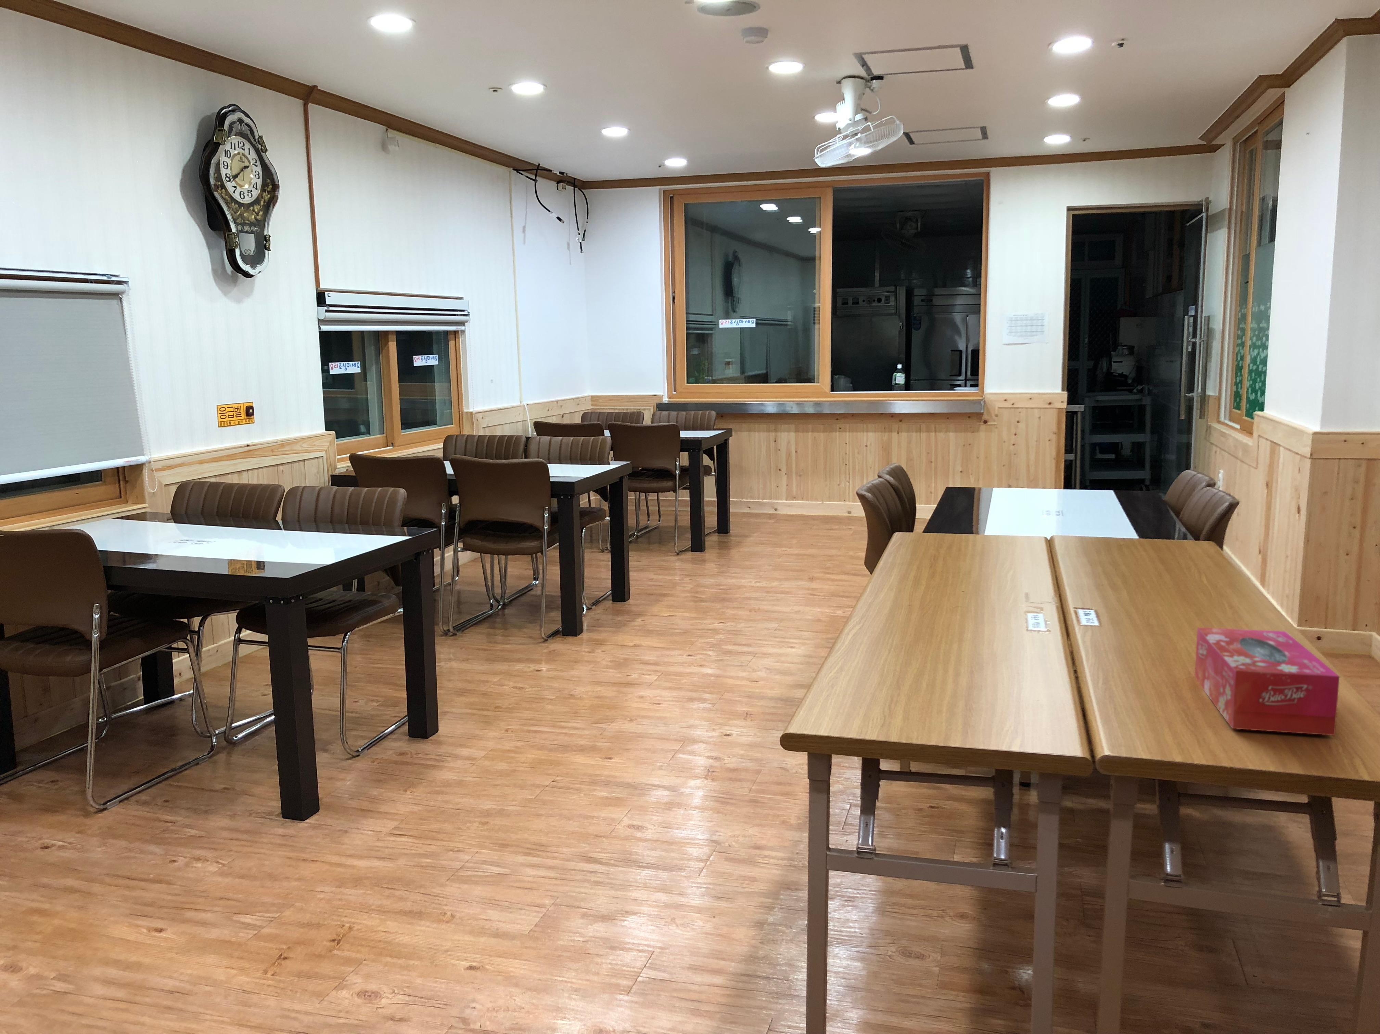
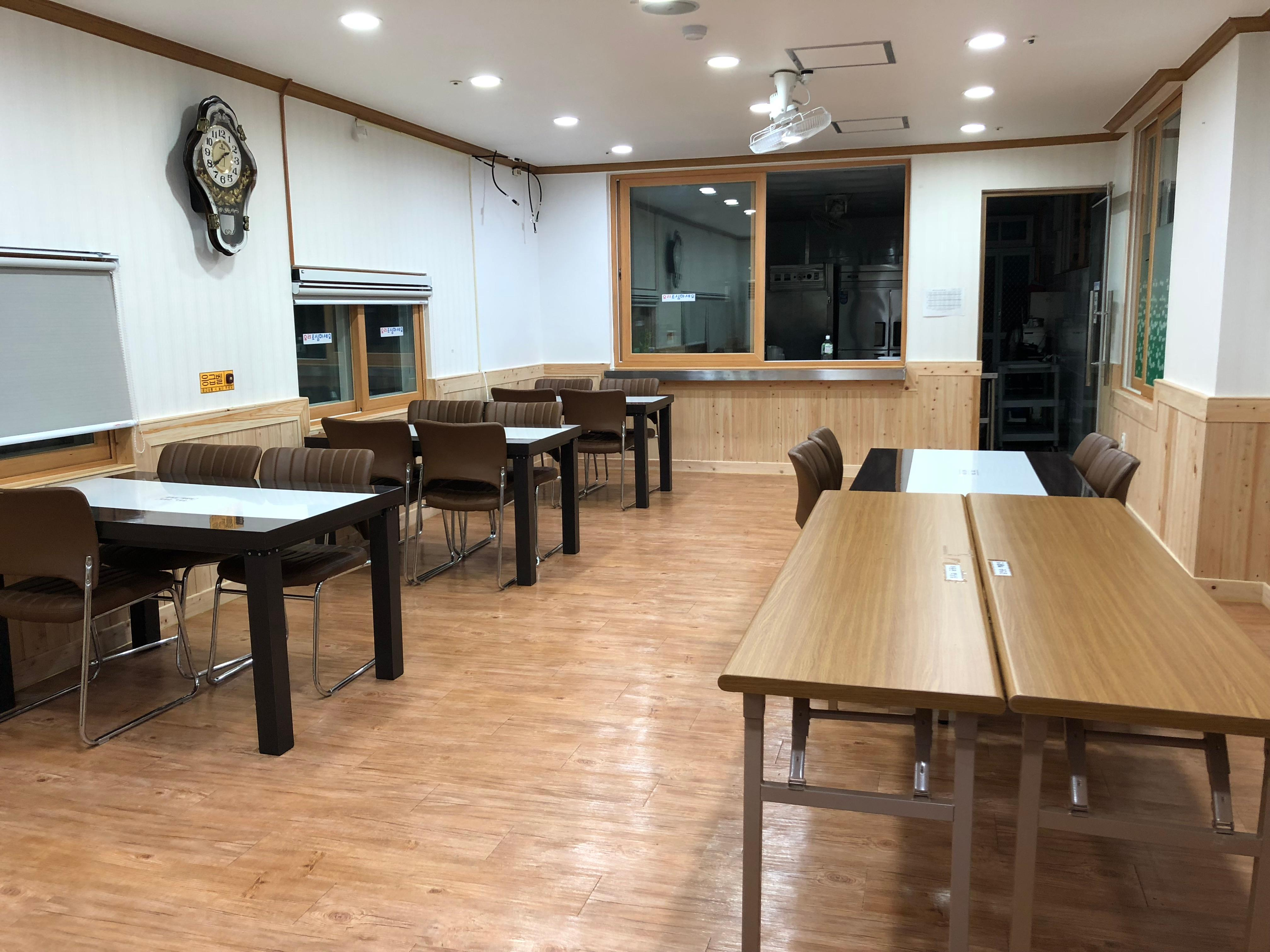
- tissue box [1194,627,1340,735]
